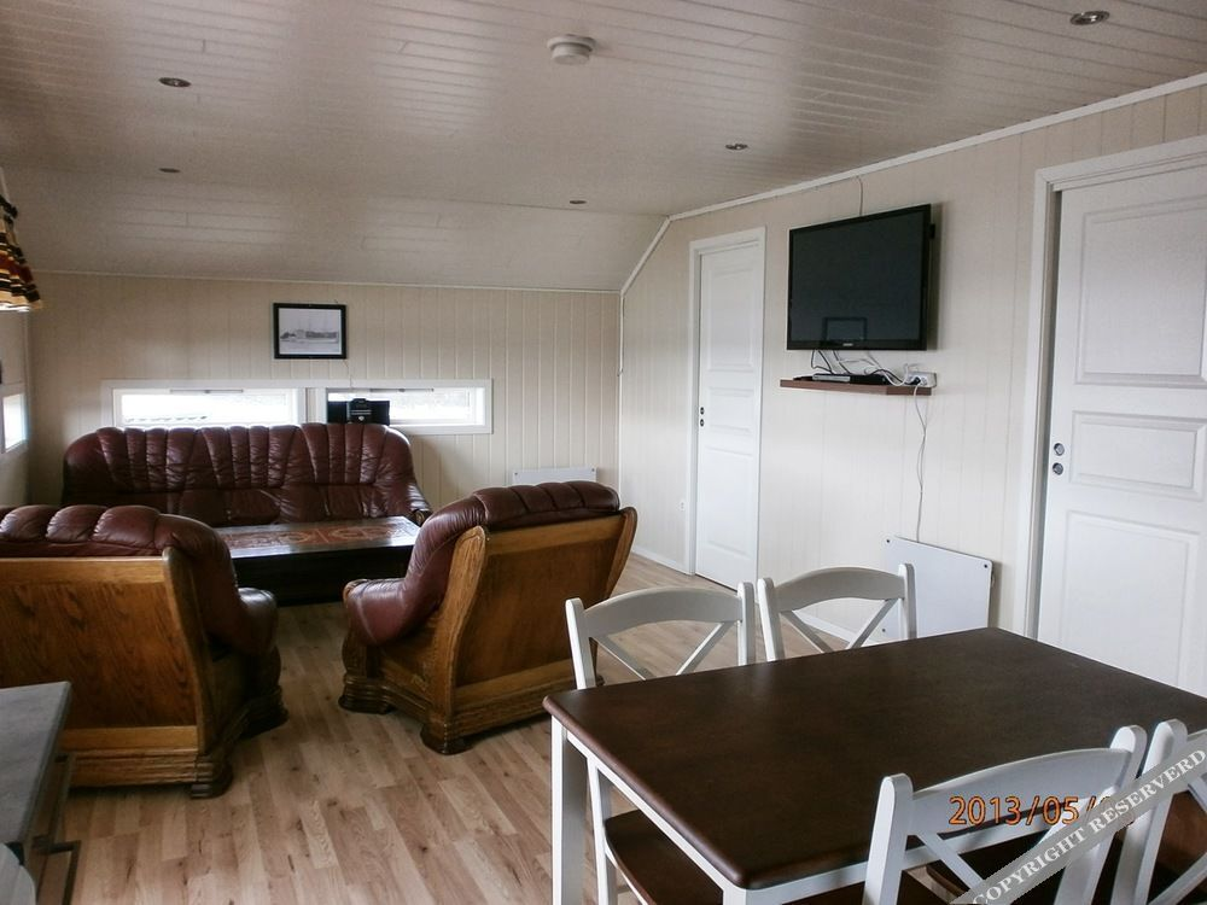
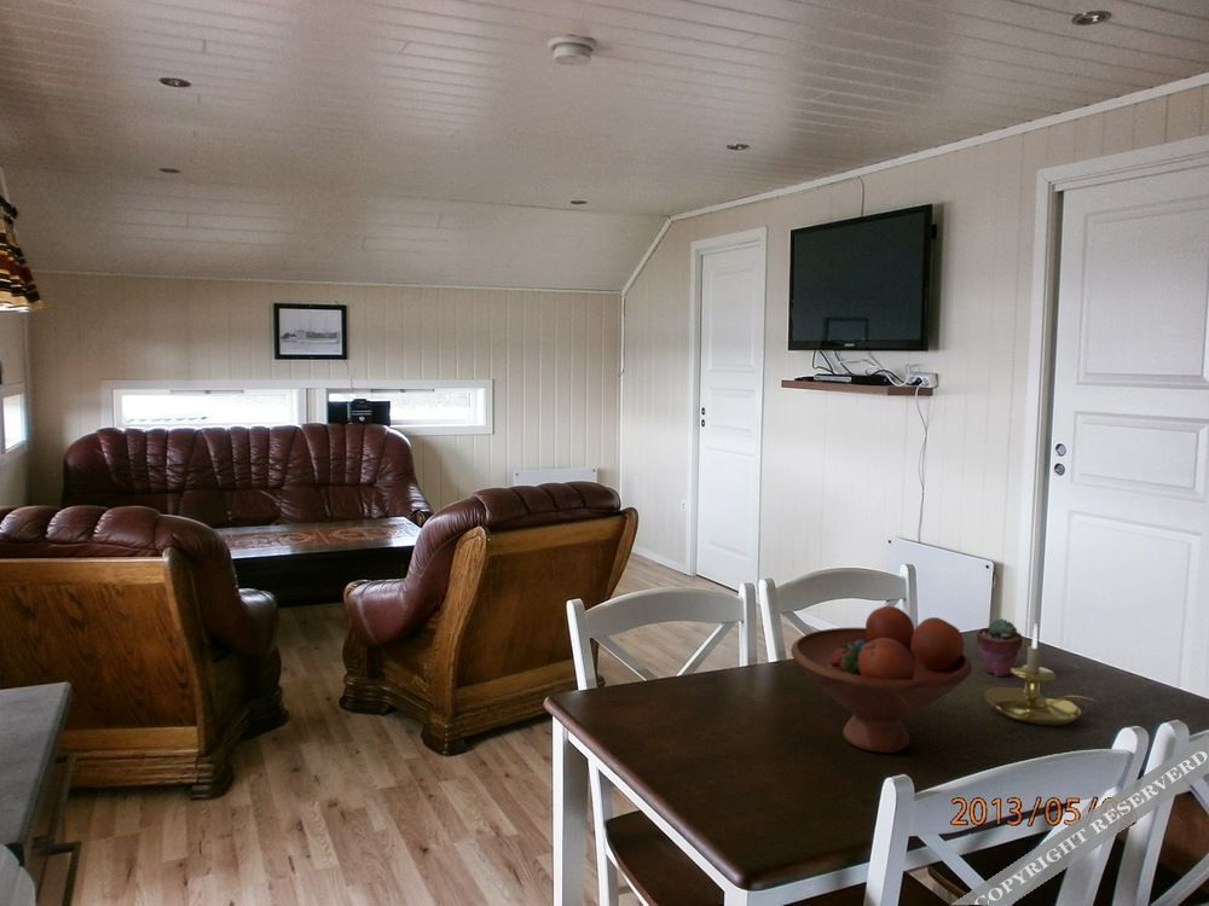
+ potted succulent [976,617,1024,678]
+ fruit bowl [789,605,973,754]
+ candle holder [983,622,1098,727]
